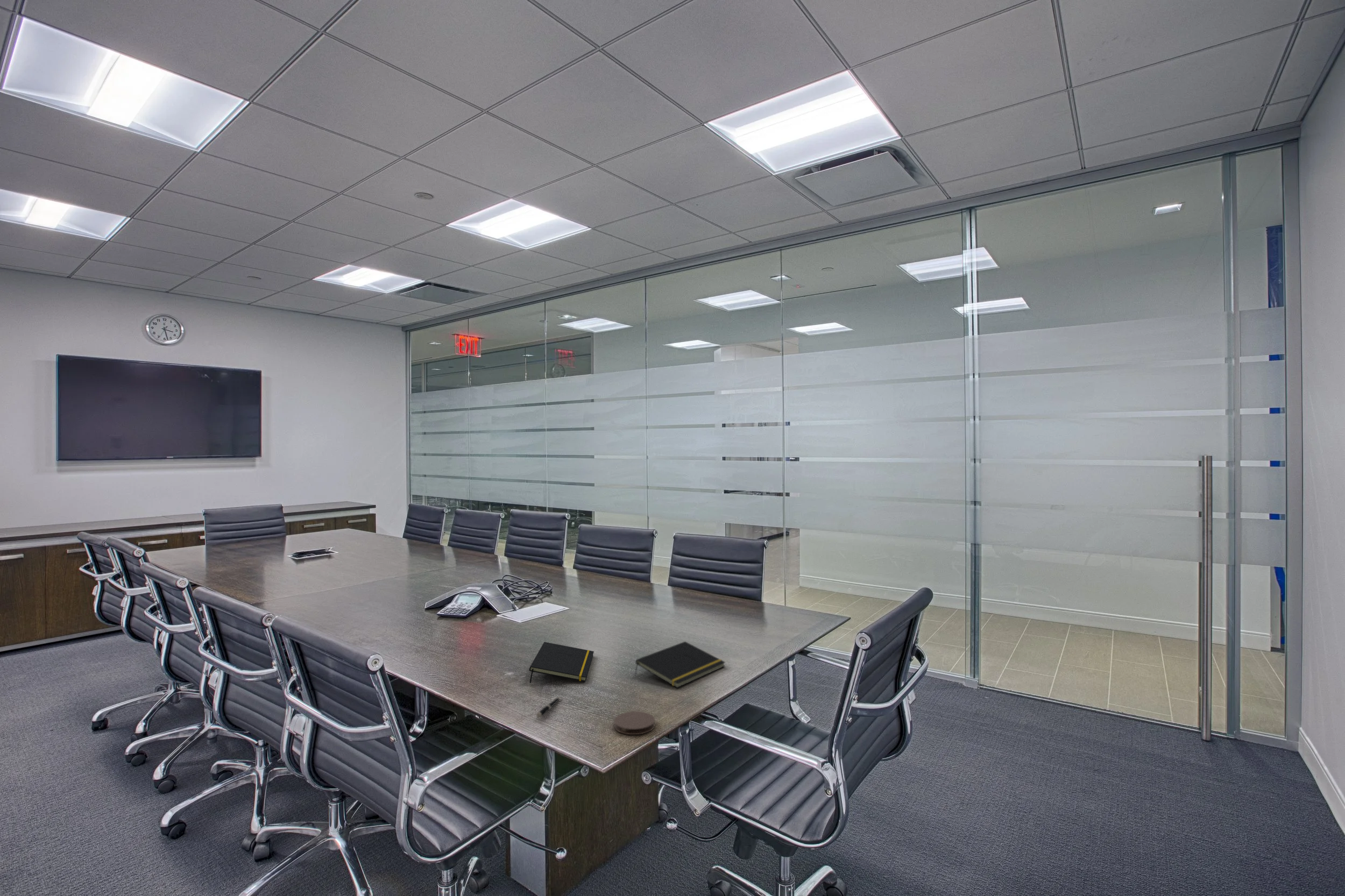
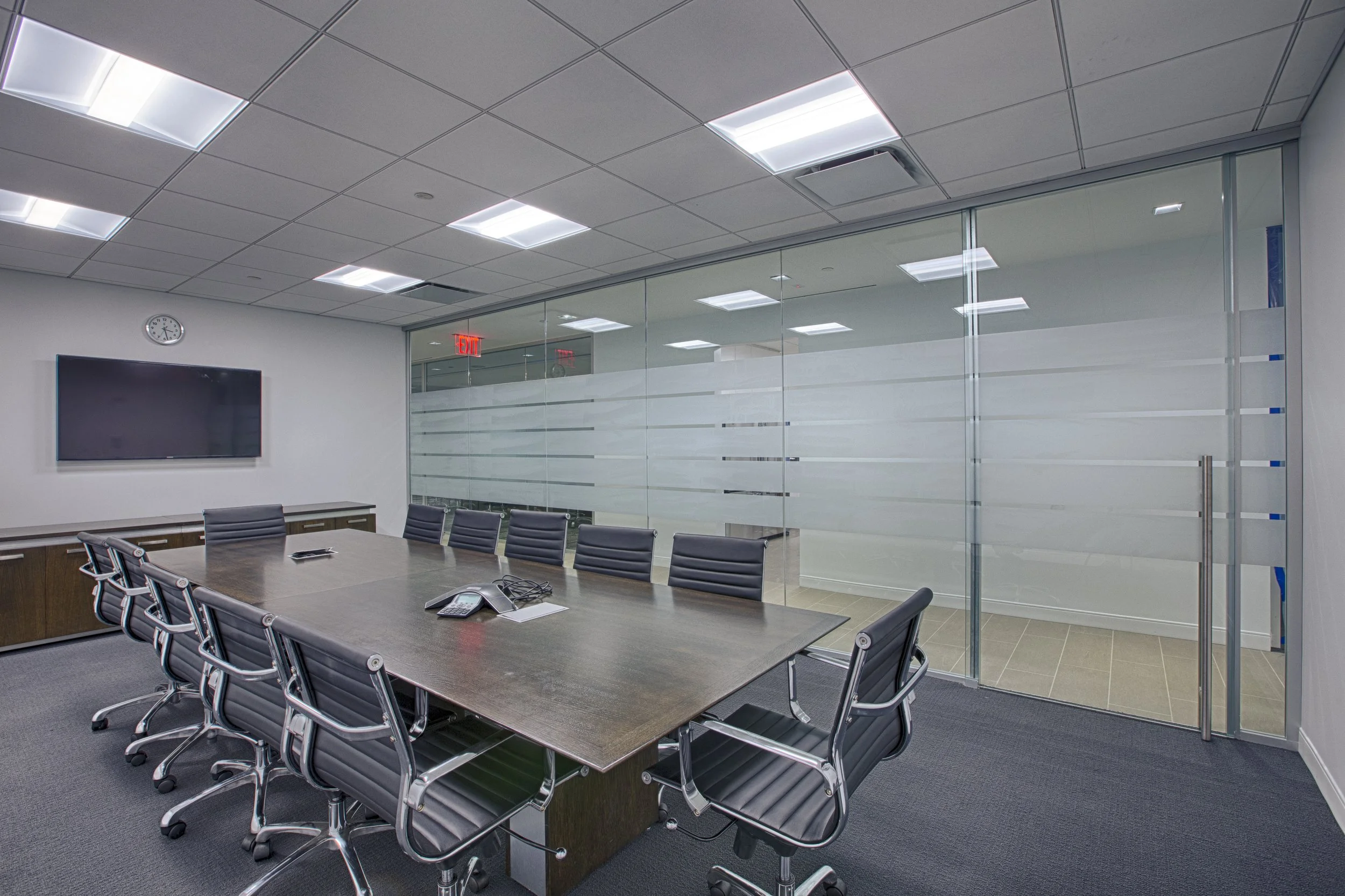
- notepad [529,642,594,684]
- coaster [614,711,655,735]
- notepad [634,641,726,688]
- pen [536,696,561,719]
